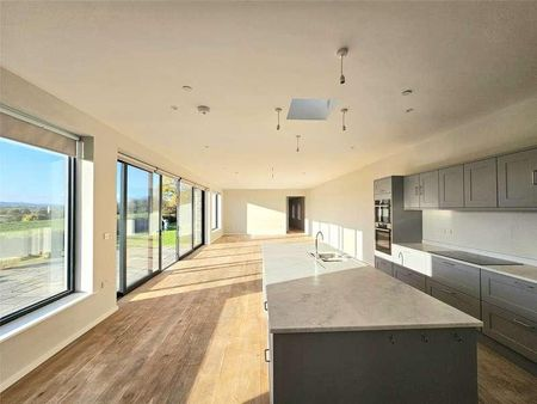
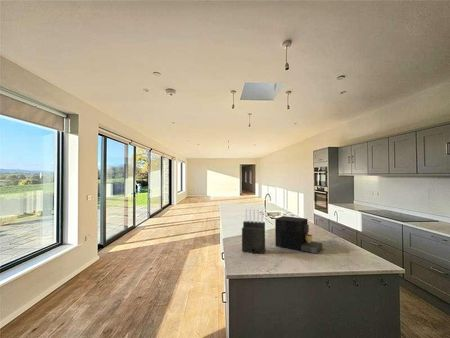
+ coffee maker [274,215,323,254]
+ knife block [241,207,266,255]
